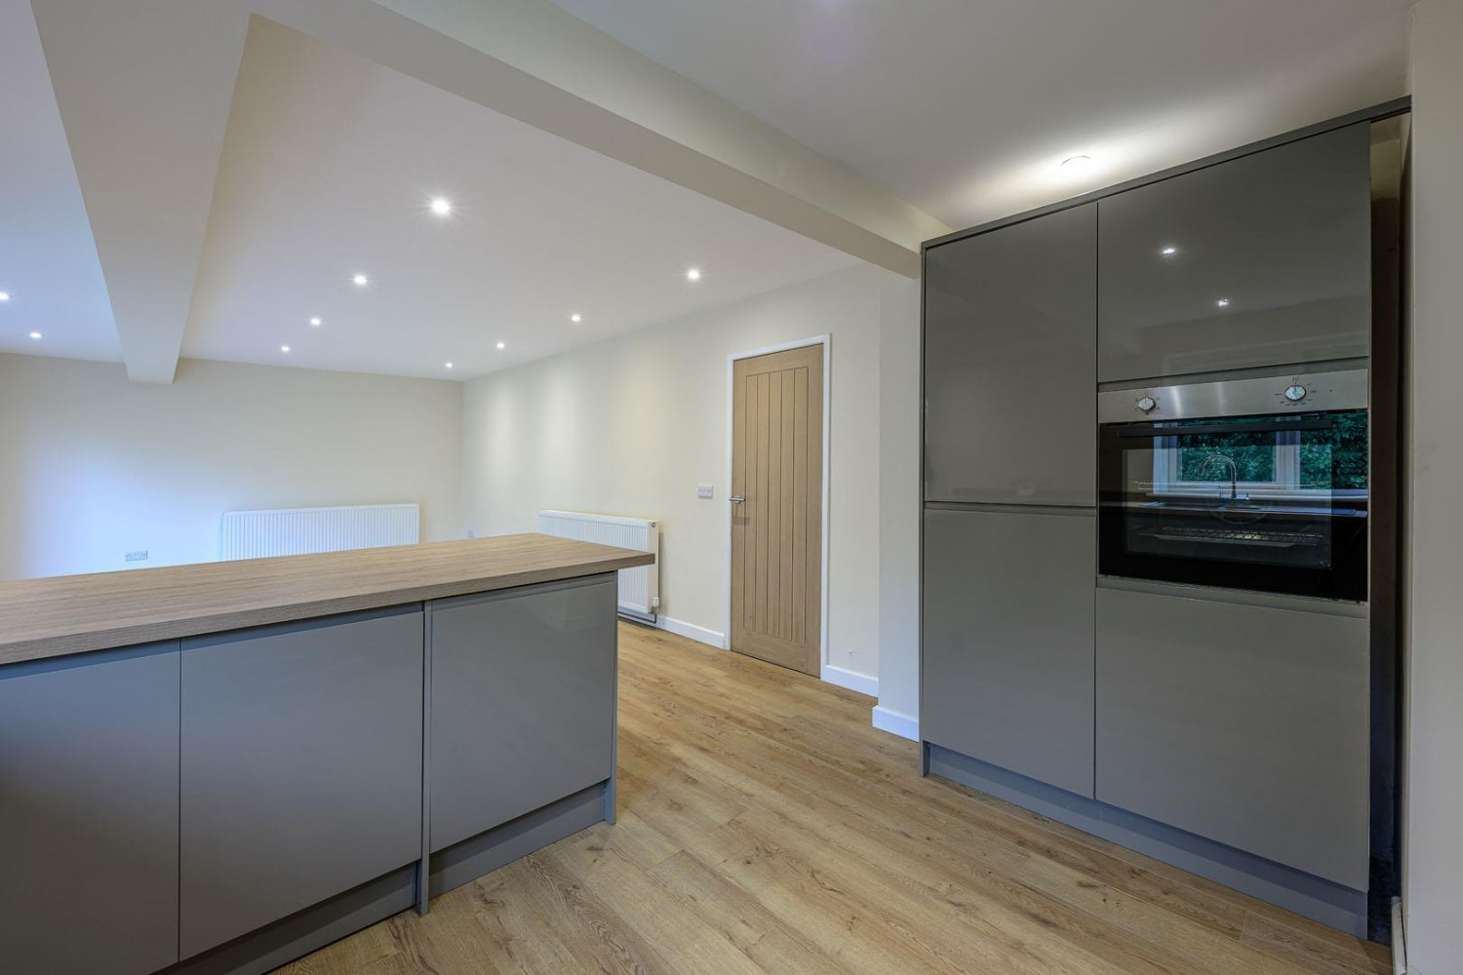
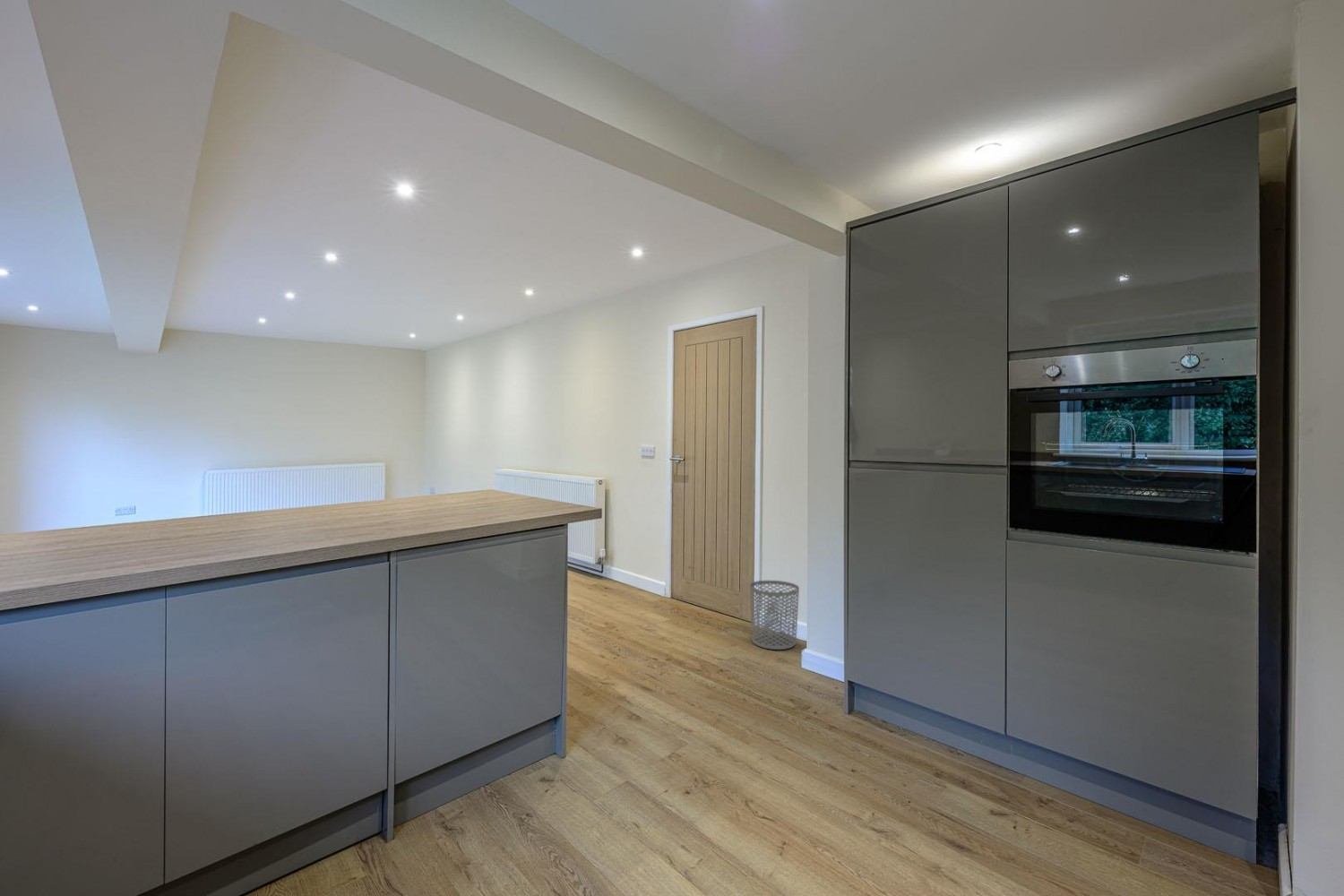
+ waste bin [749,580,800,650]
